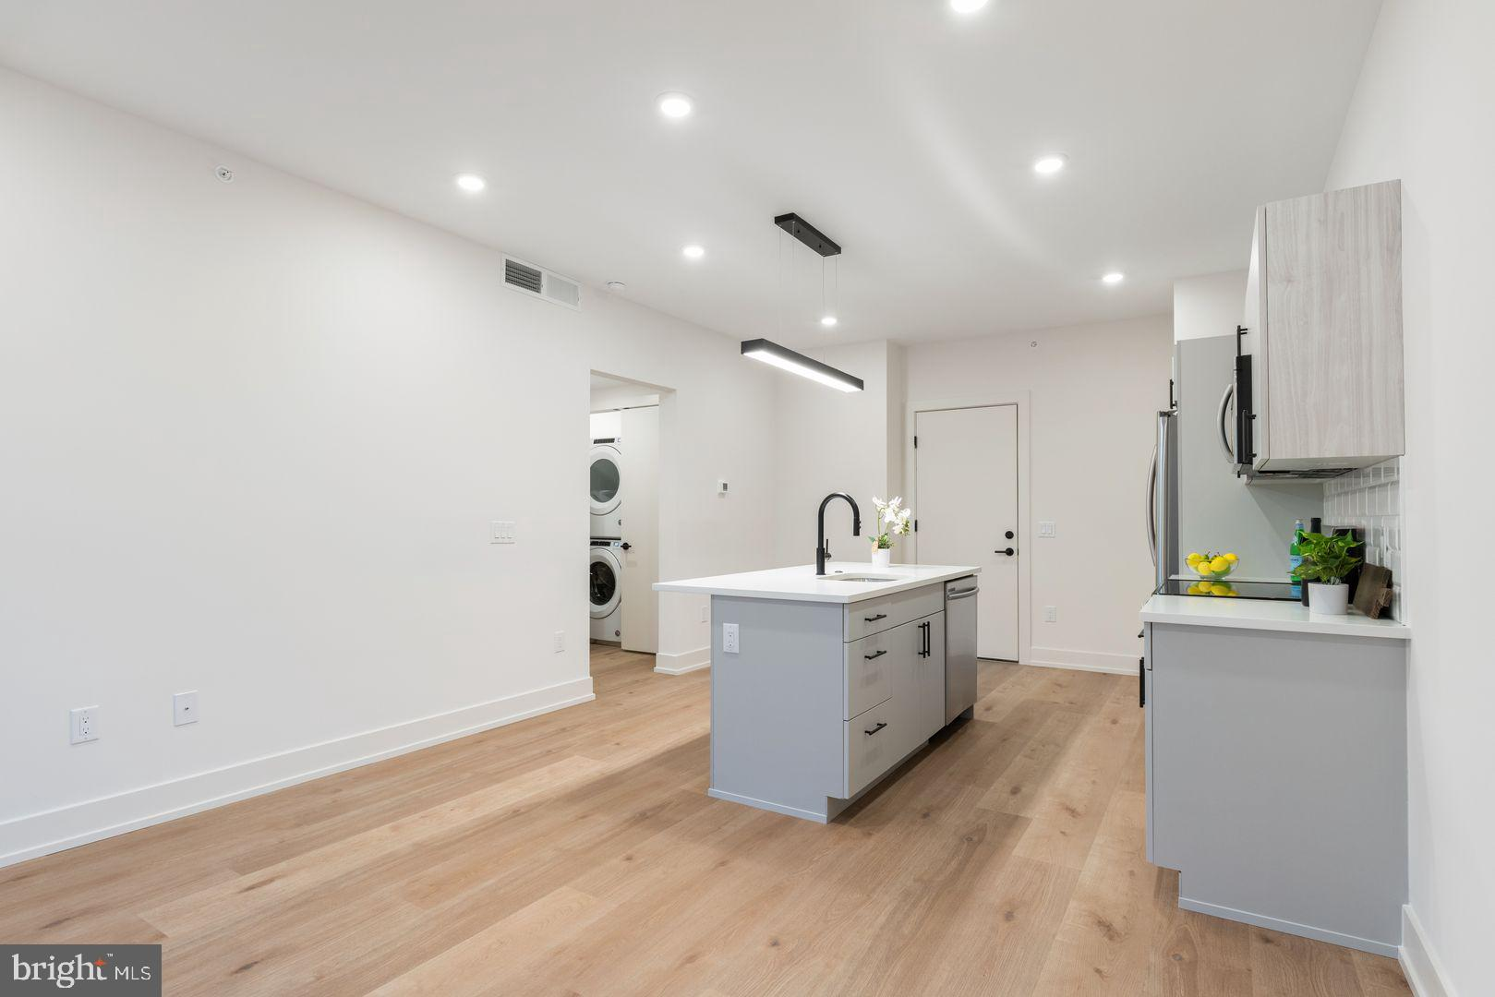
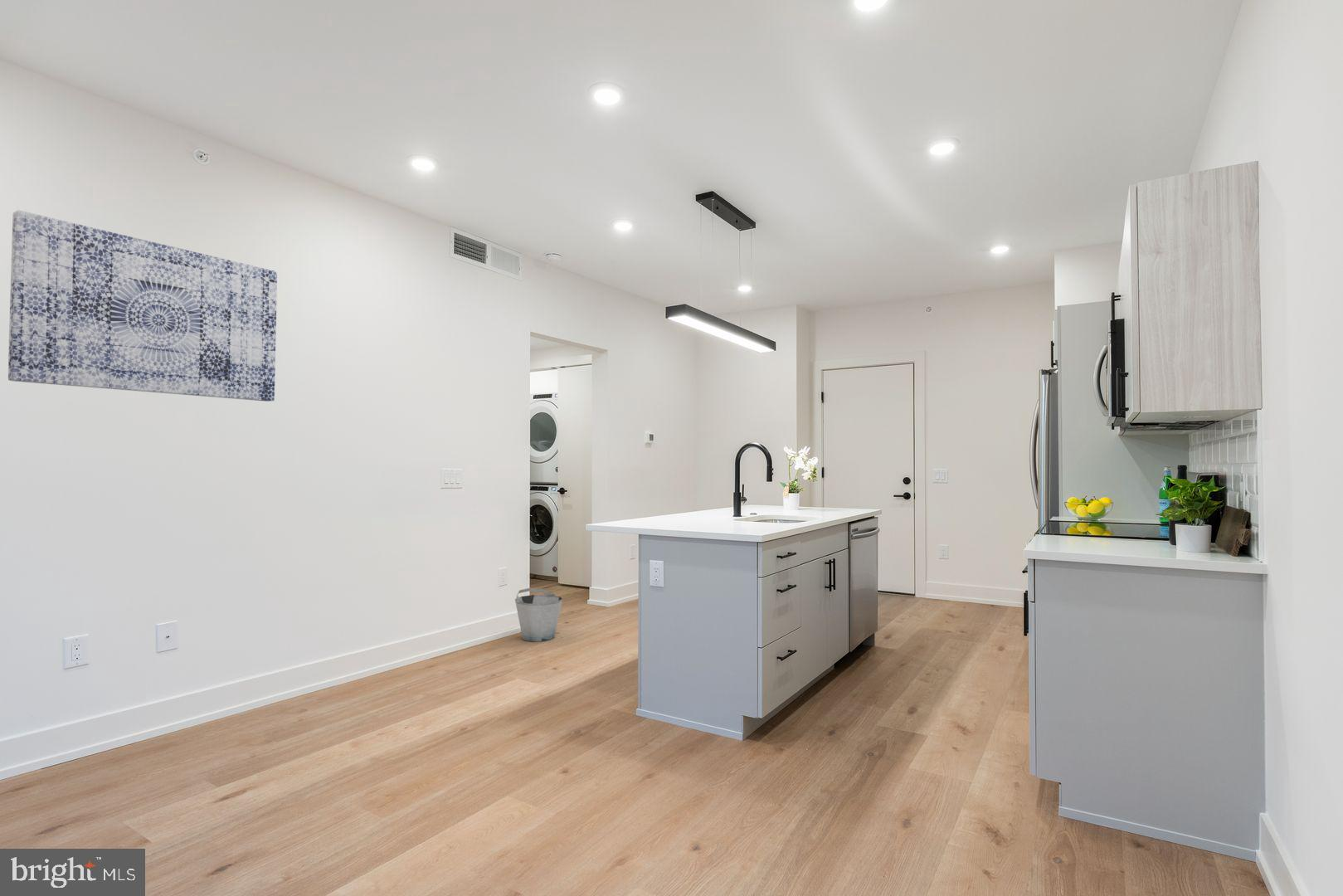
+ bucket [514,587,563,642]
+ wall art [7,209,278,402]
